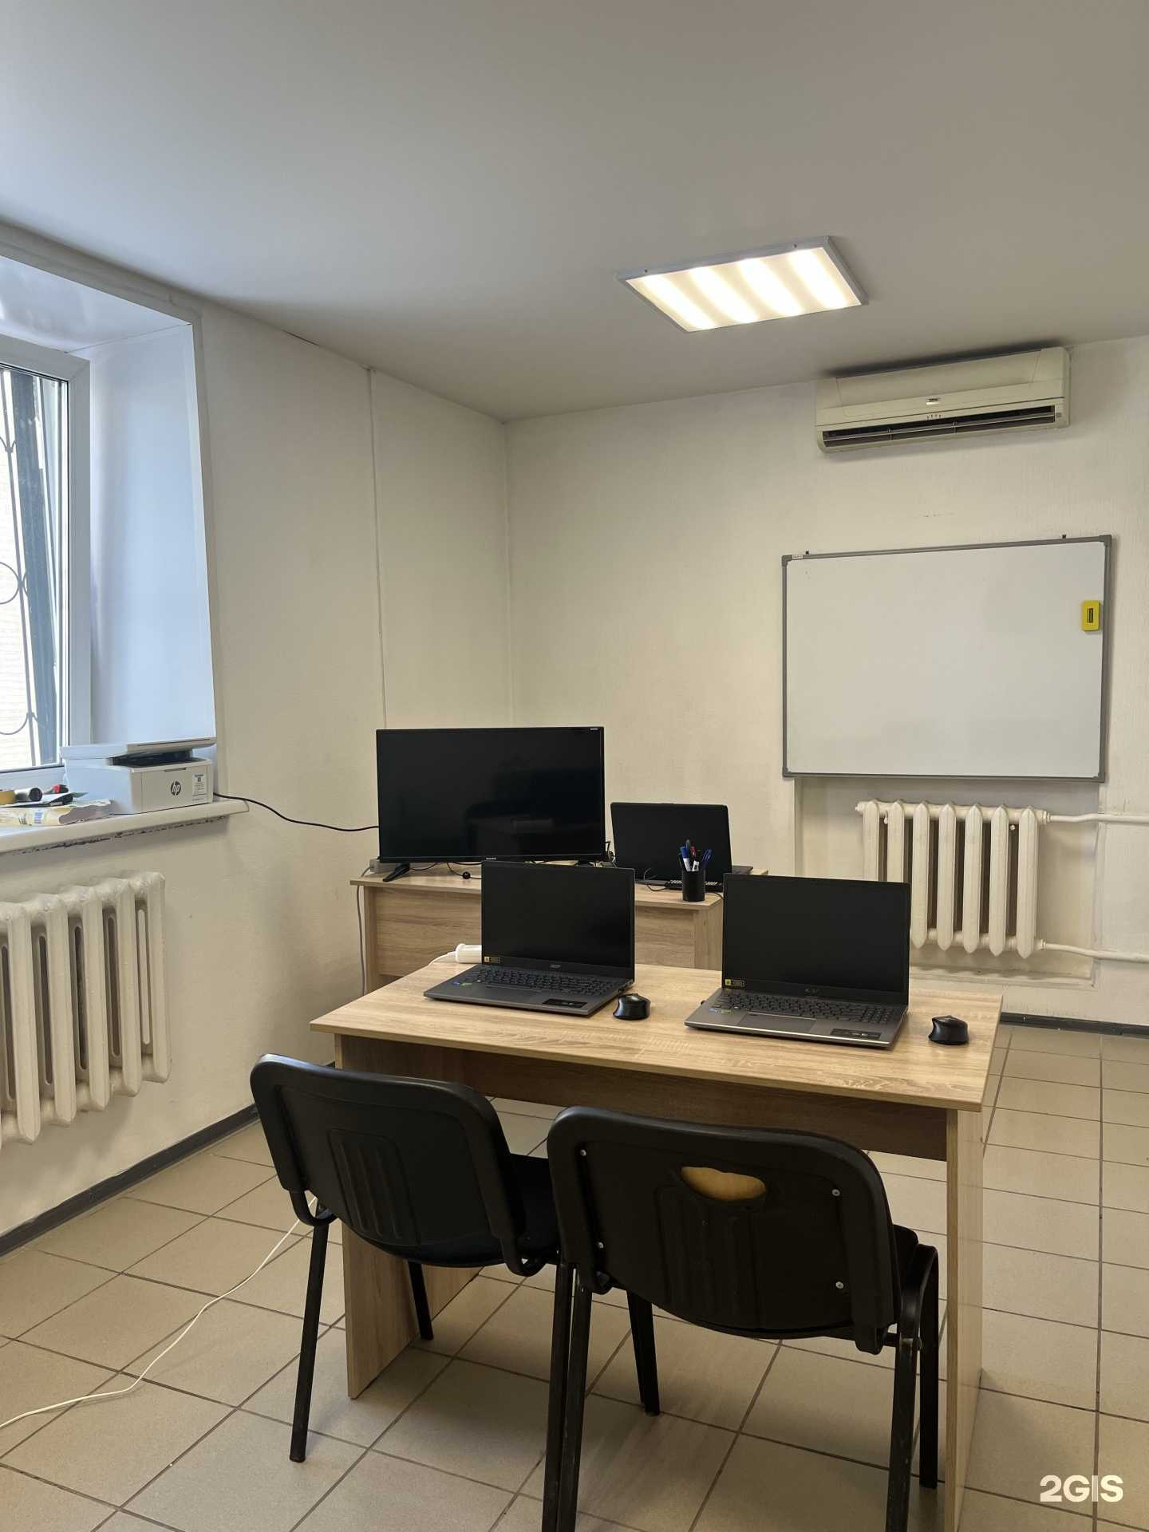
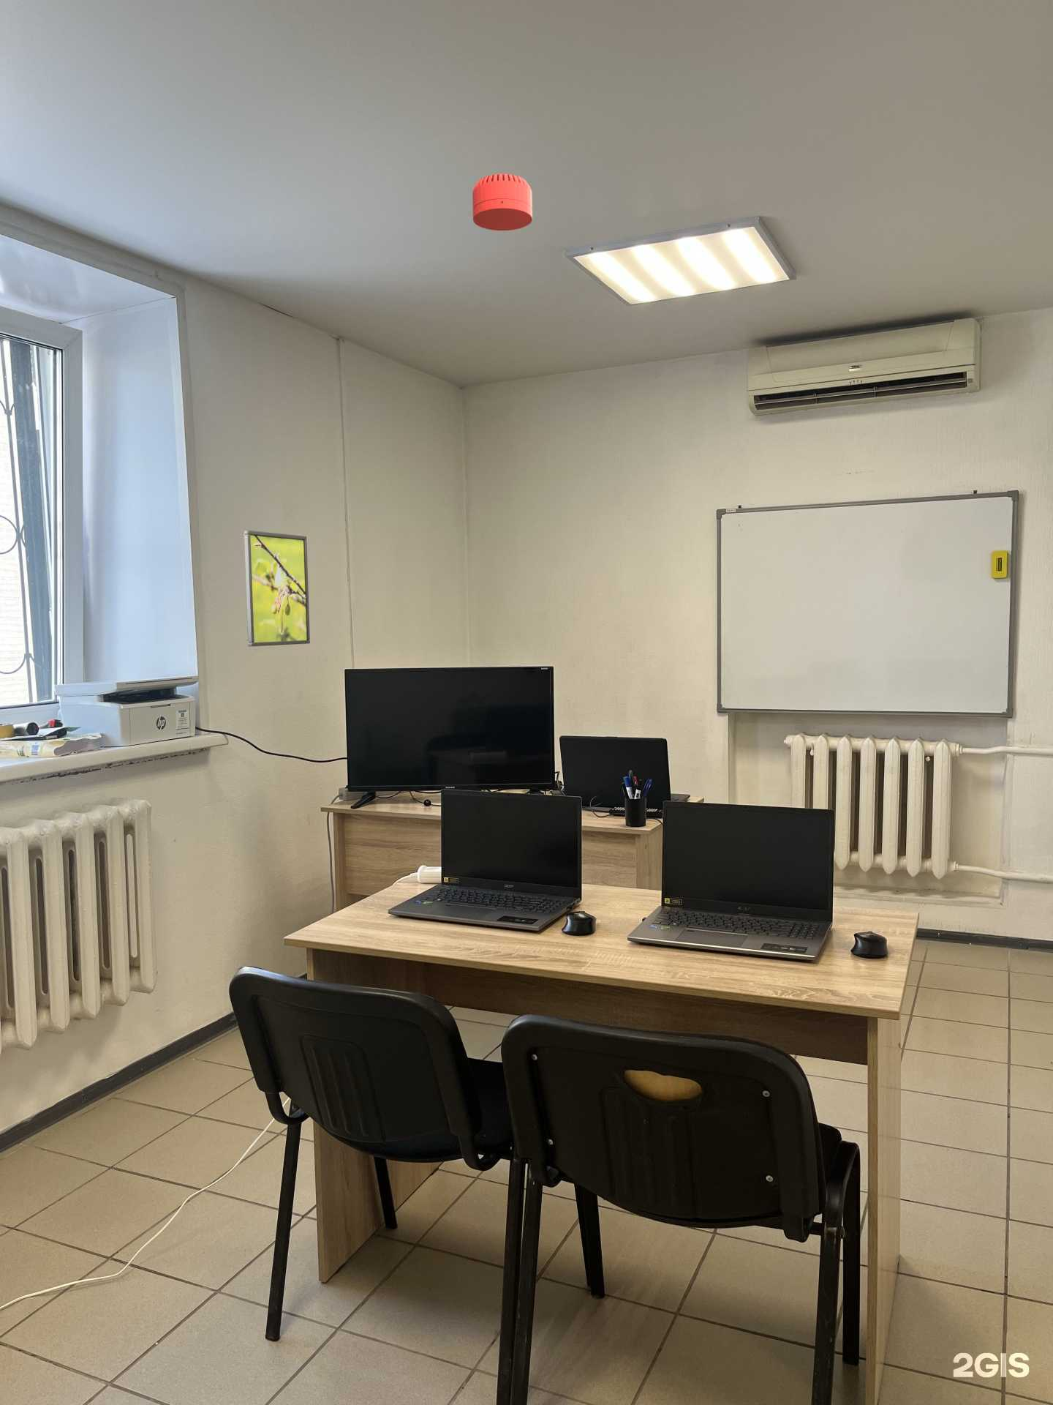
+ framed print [242,530,311,647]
+ smoke detector [471,174,533,231]
